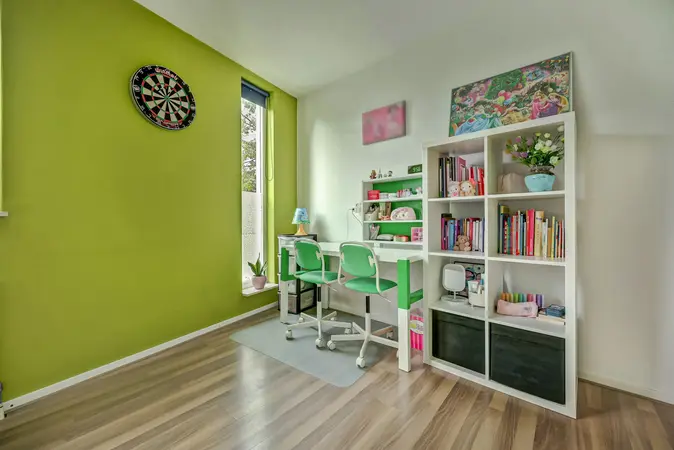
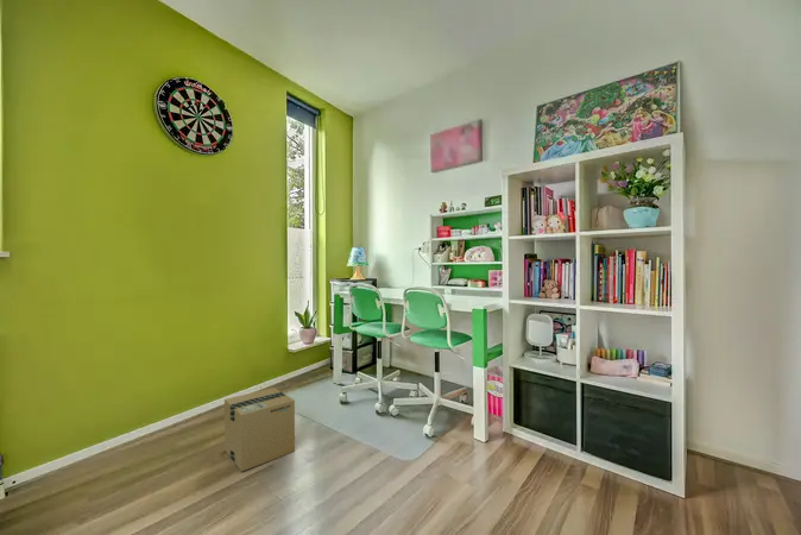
+ cardboard box [223,386,296,473]
